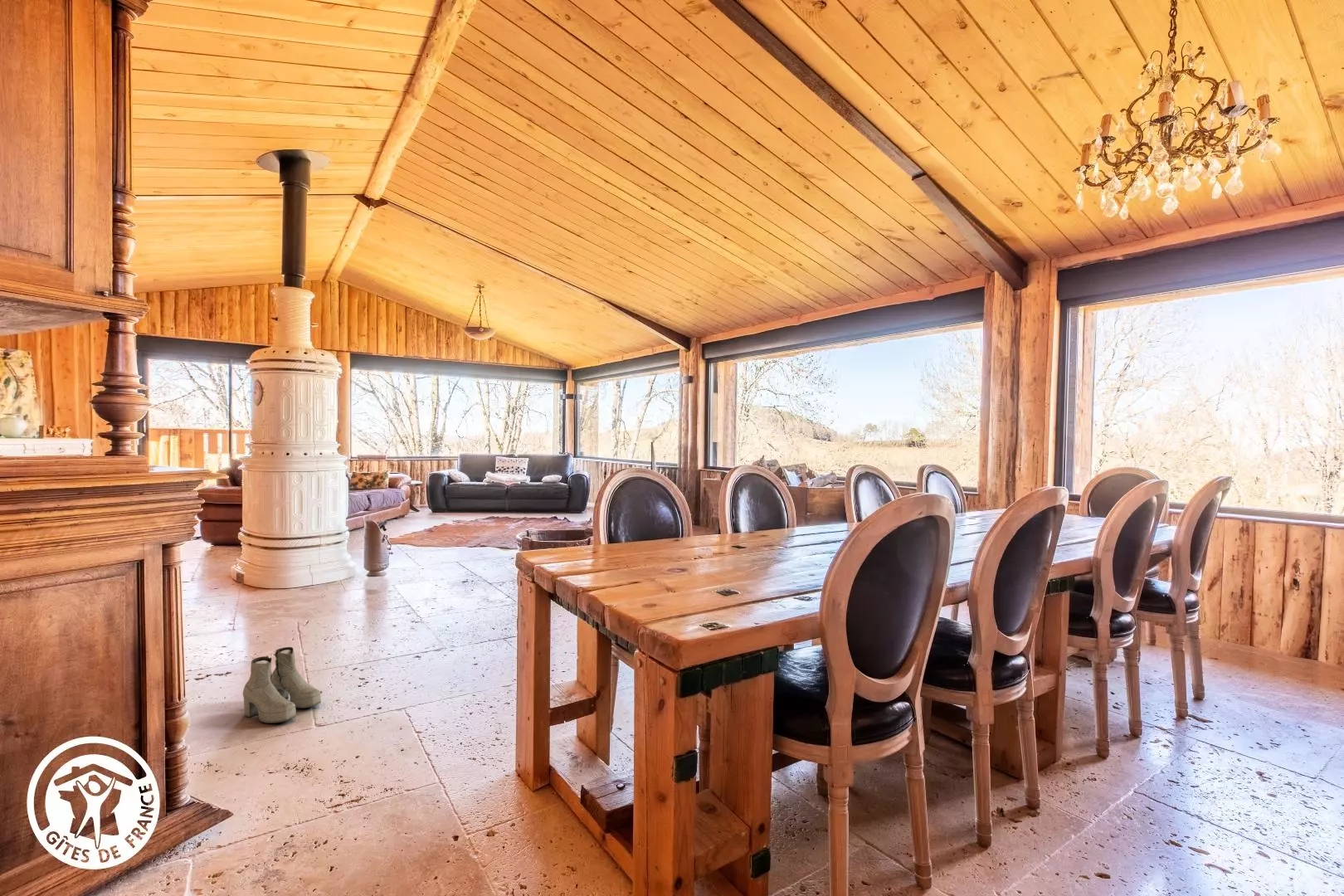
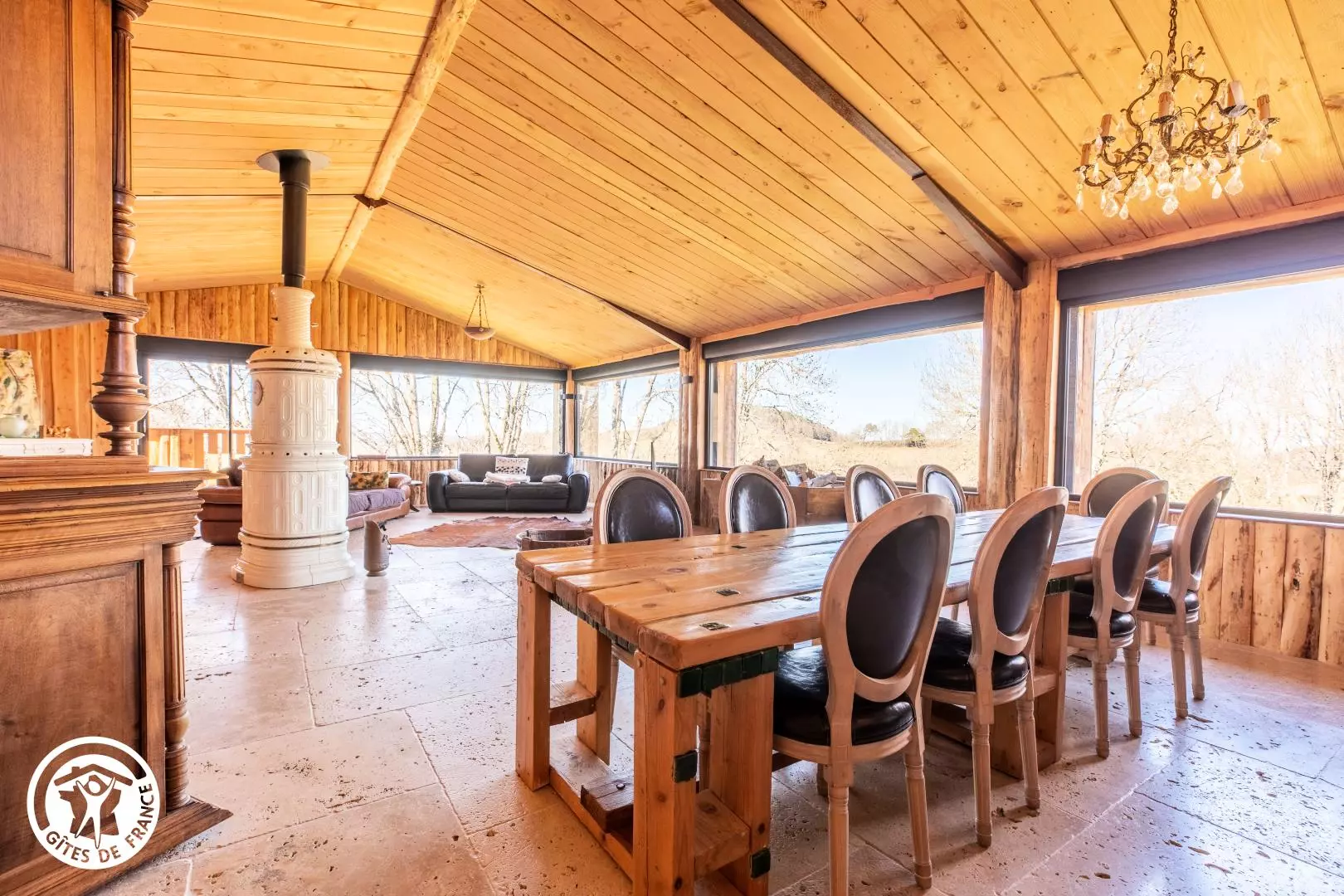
- boots [242,646,322,724]
